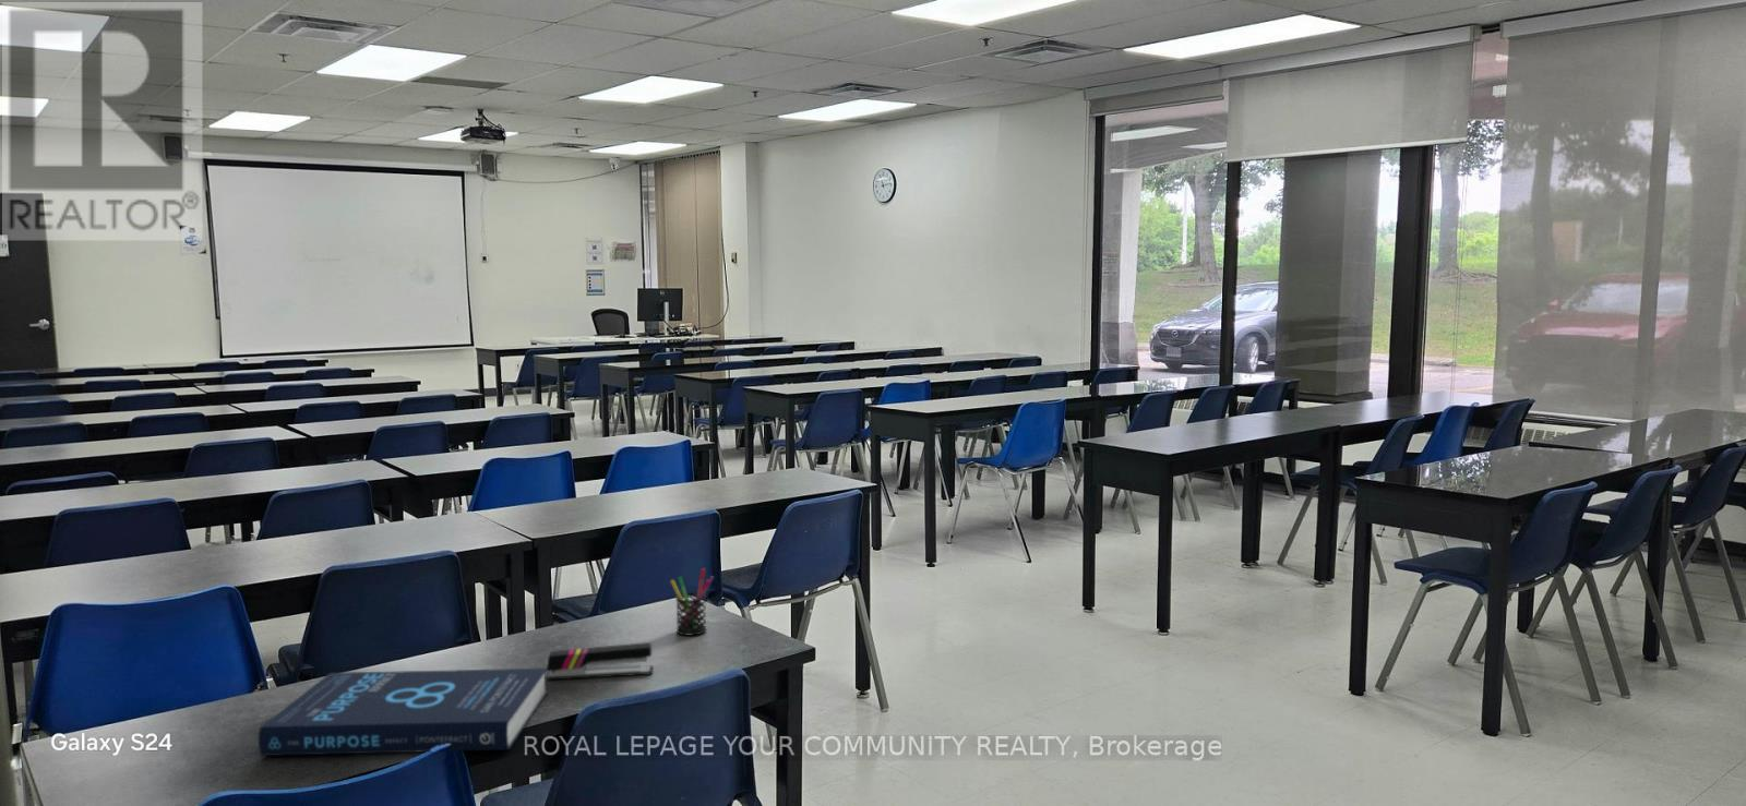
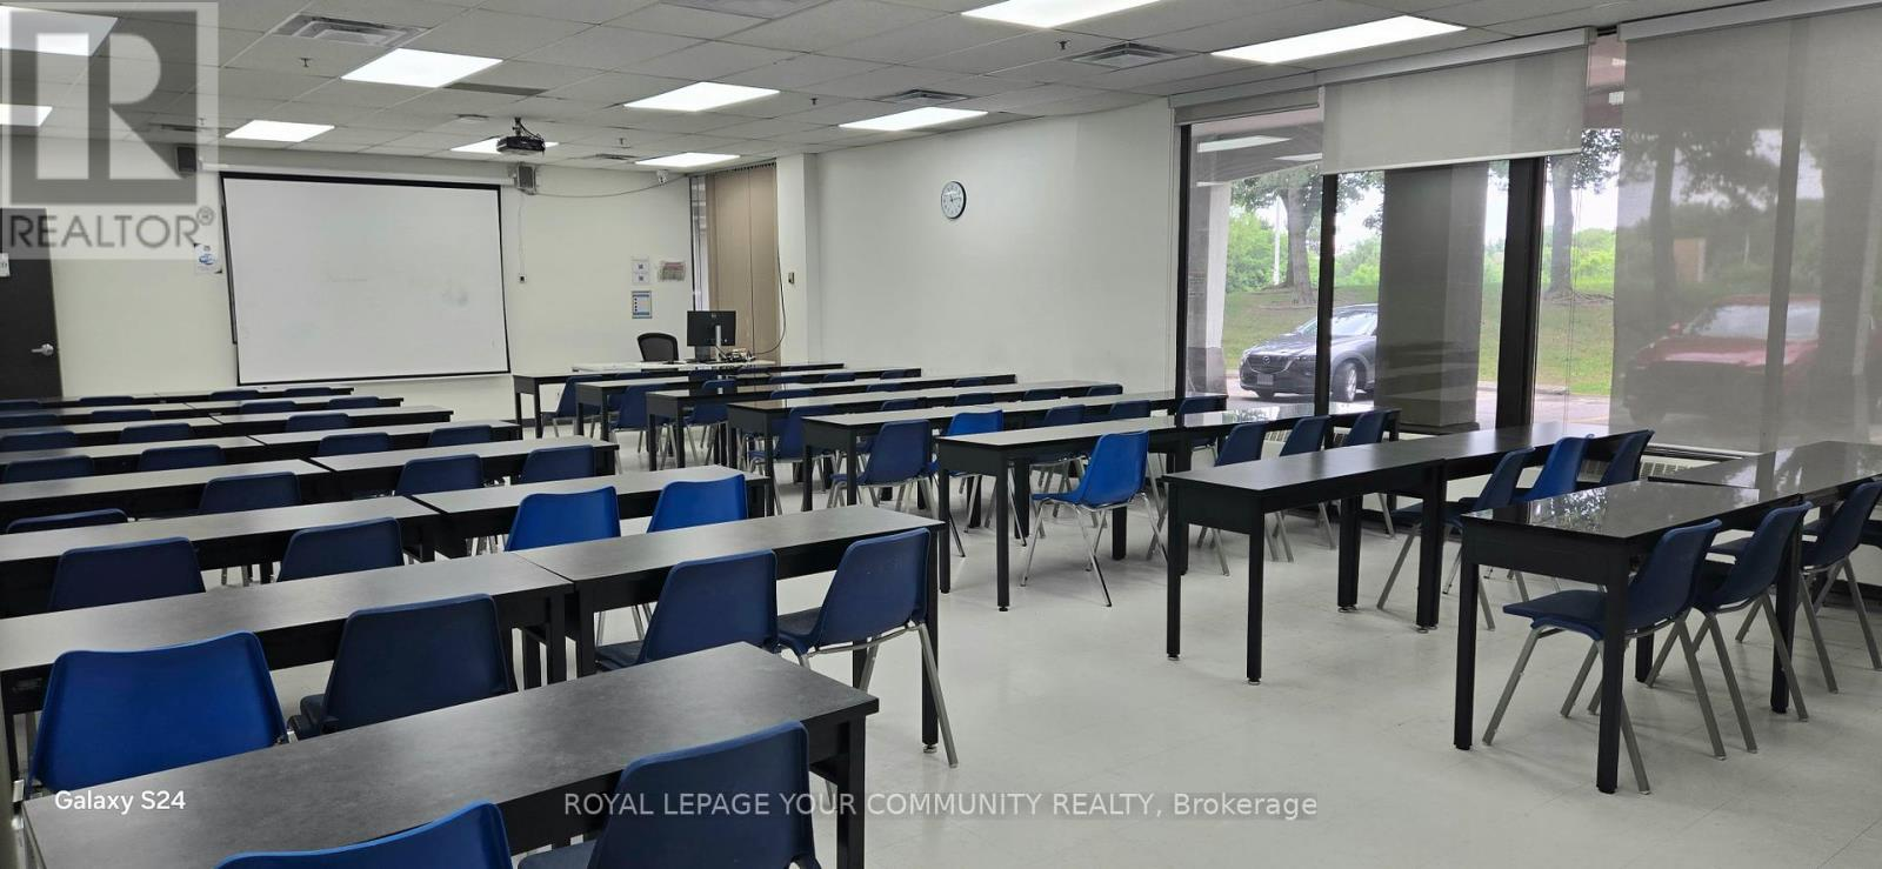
- book [257,668,549,757]
- pen holder [669,567,715,636]
- stapler [546,641,655,680]
